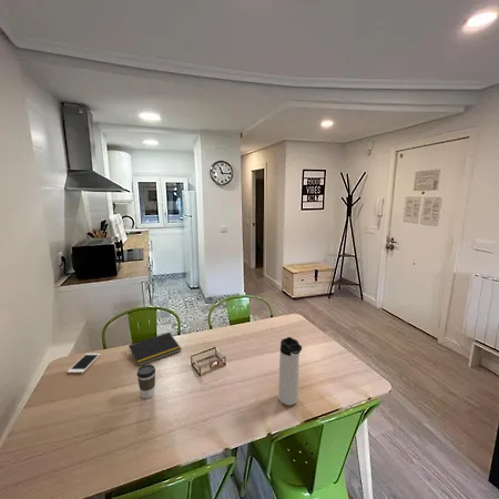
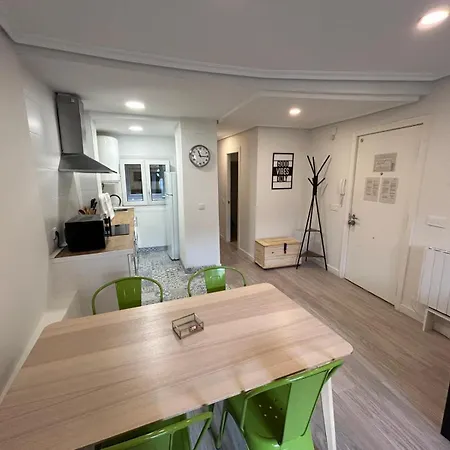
- notepad [128,332,183,367]
- coffee cup [136,364,156,399]
- thermos bottle [277,336,303,407]
- cell phone [67,353,102,374]
